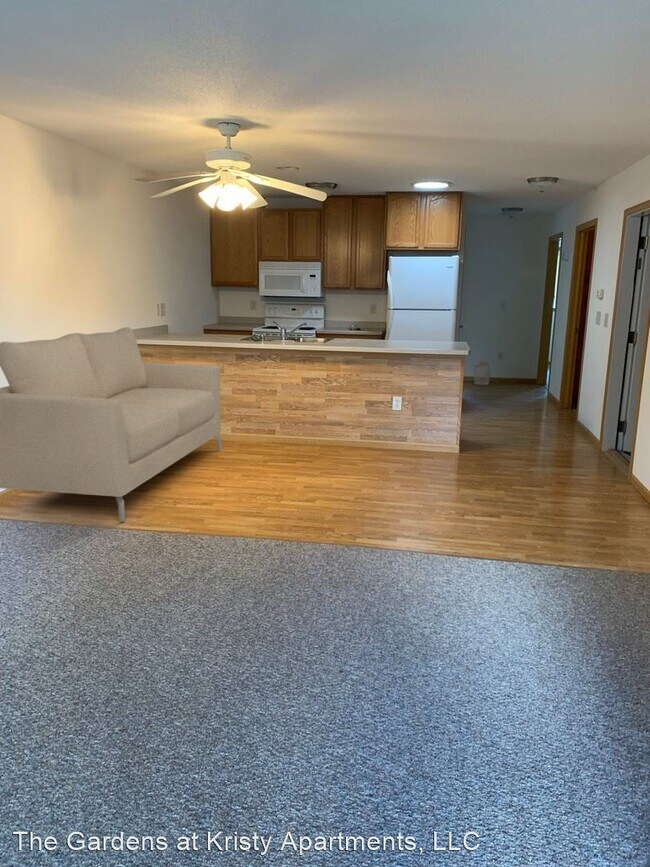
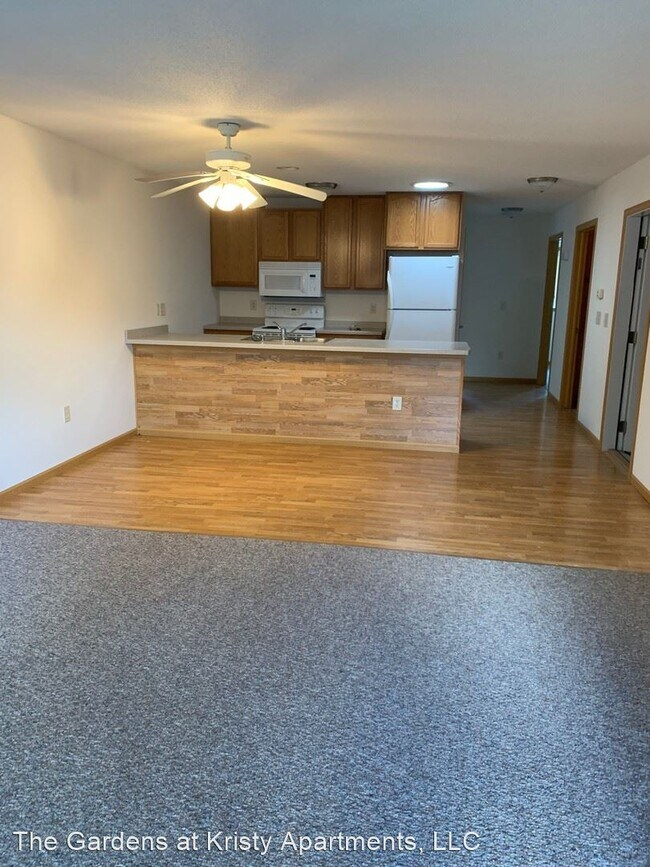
- sofa [0,326,223,523]
- wastebasket [473,360,493,386]
